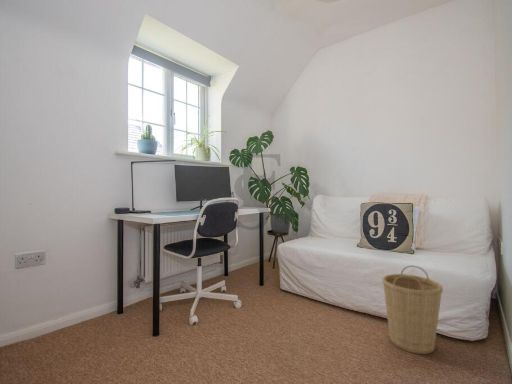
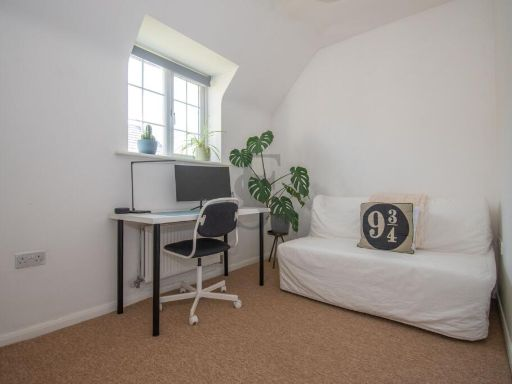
- basket [381,265,444,355]
